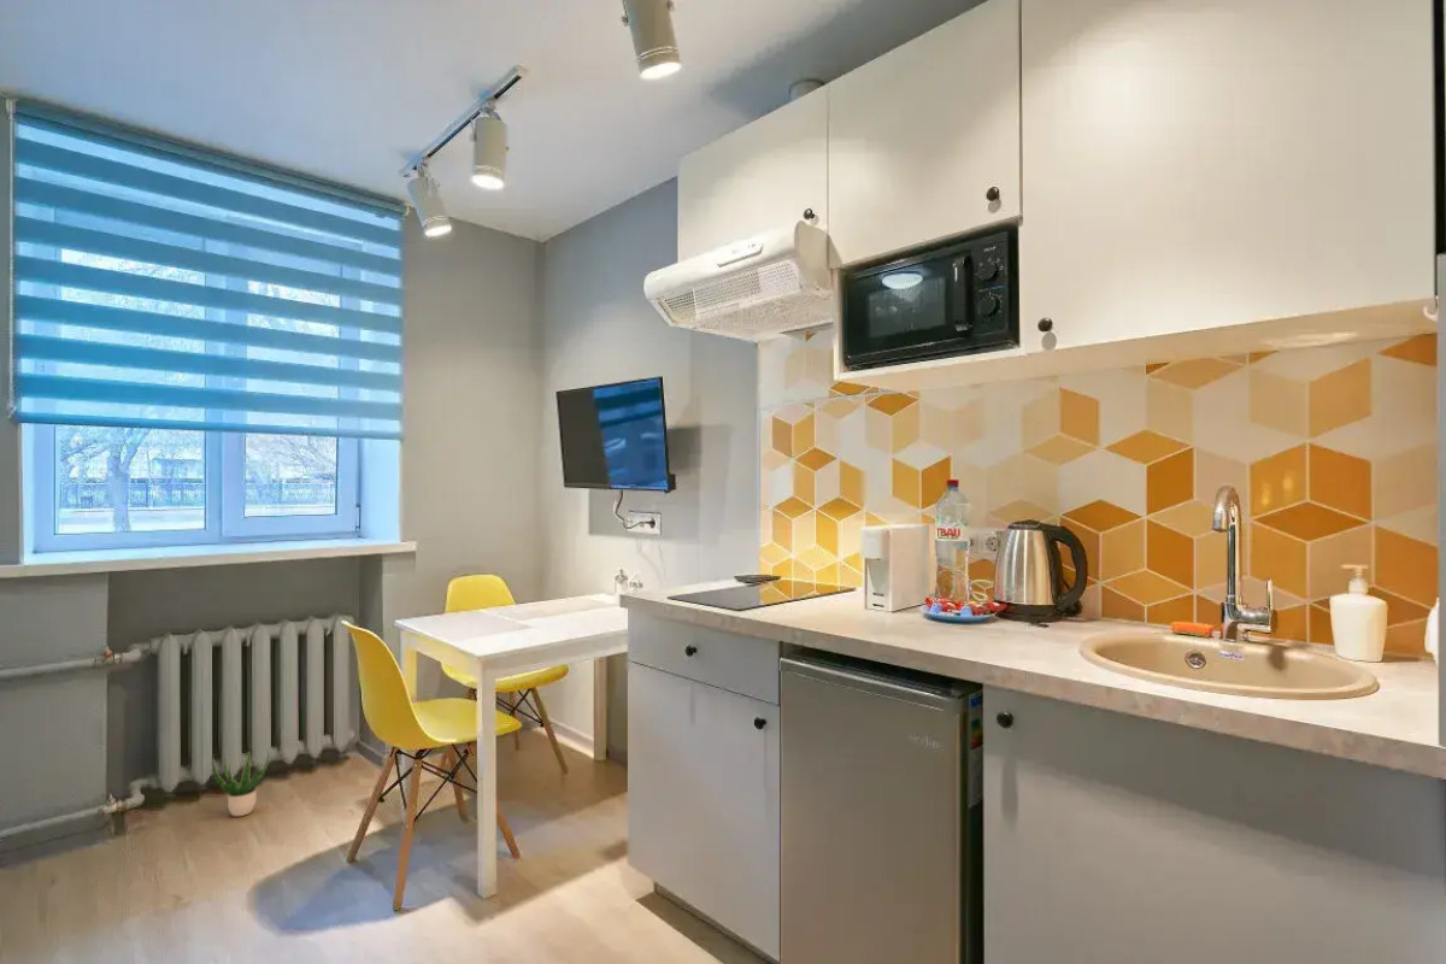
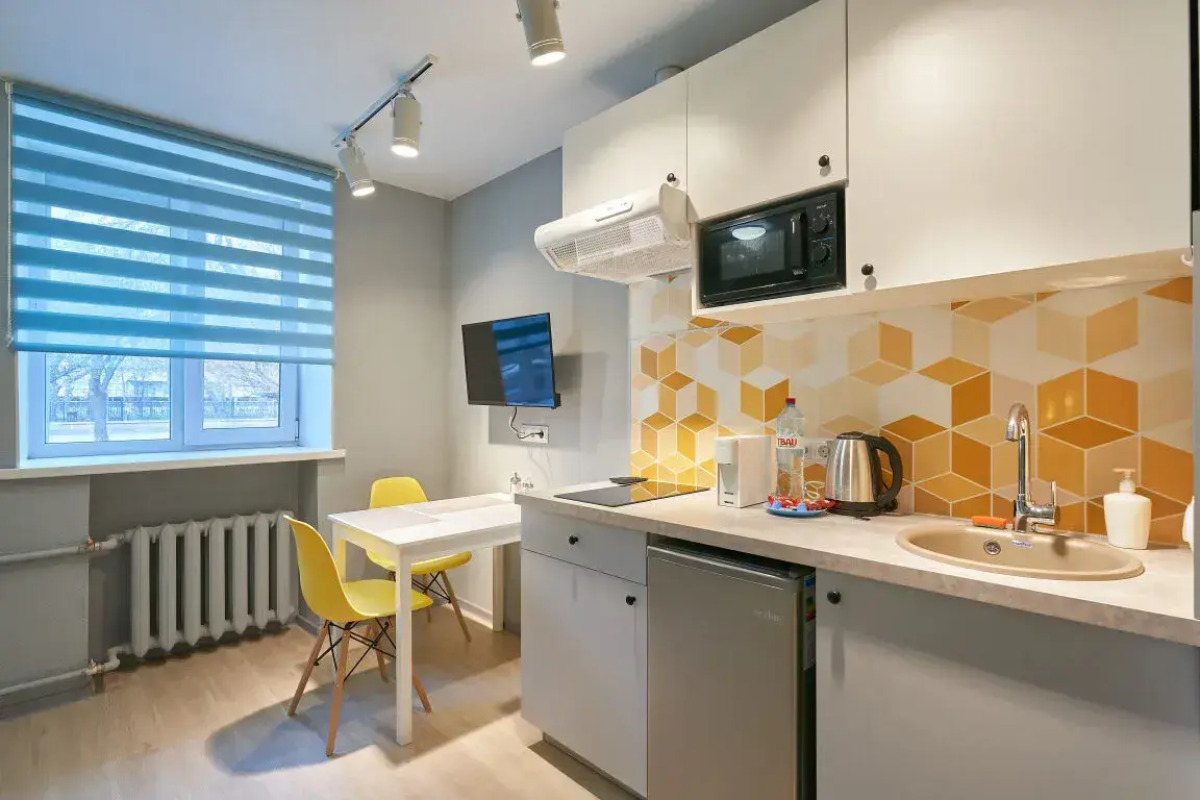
- potted plant [211,748,270,817]
